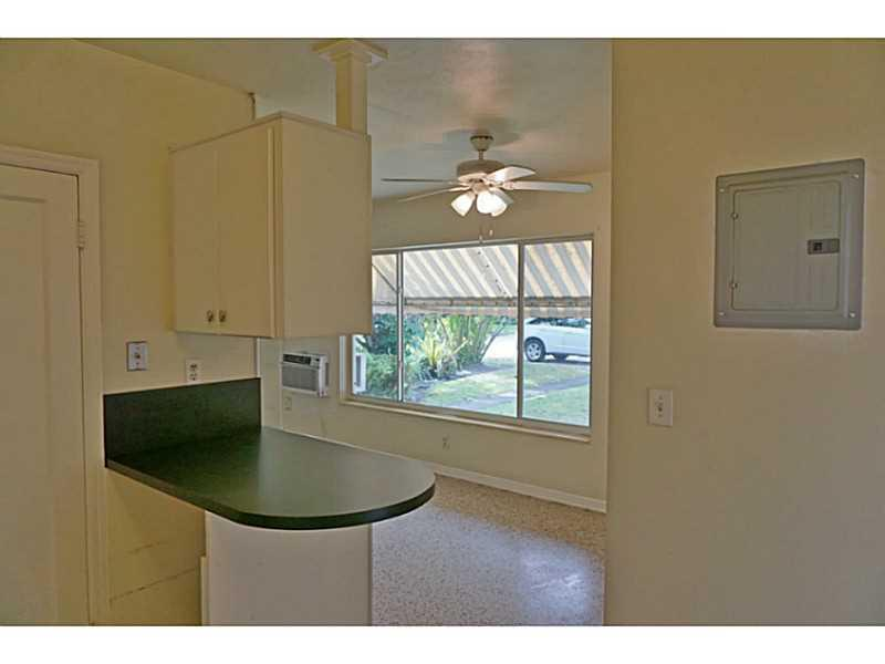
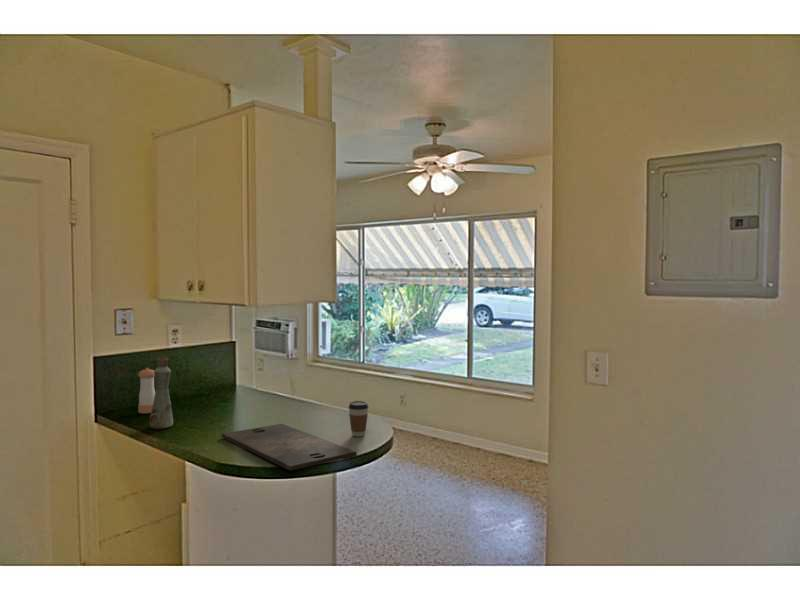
+ coffee cup [348,400,369,438]
+ bottle [148,356,174,430]
+ pepper shaker [137,367,156,414]
+ cutting board [221,423,358,472]
